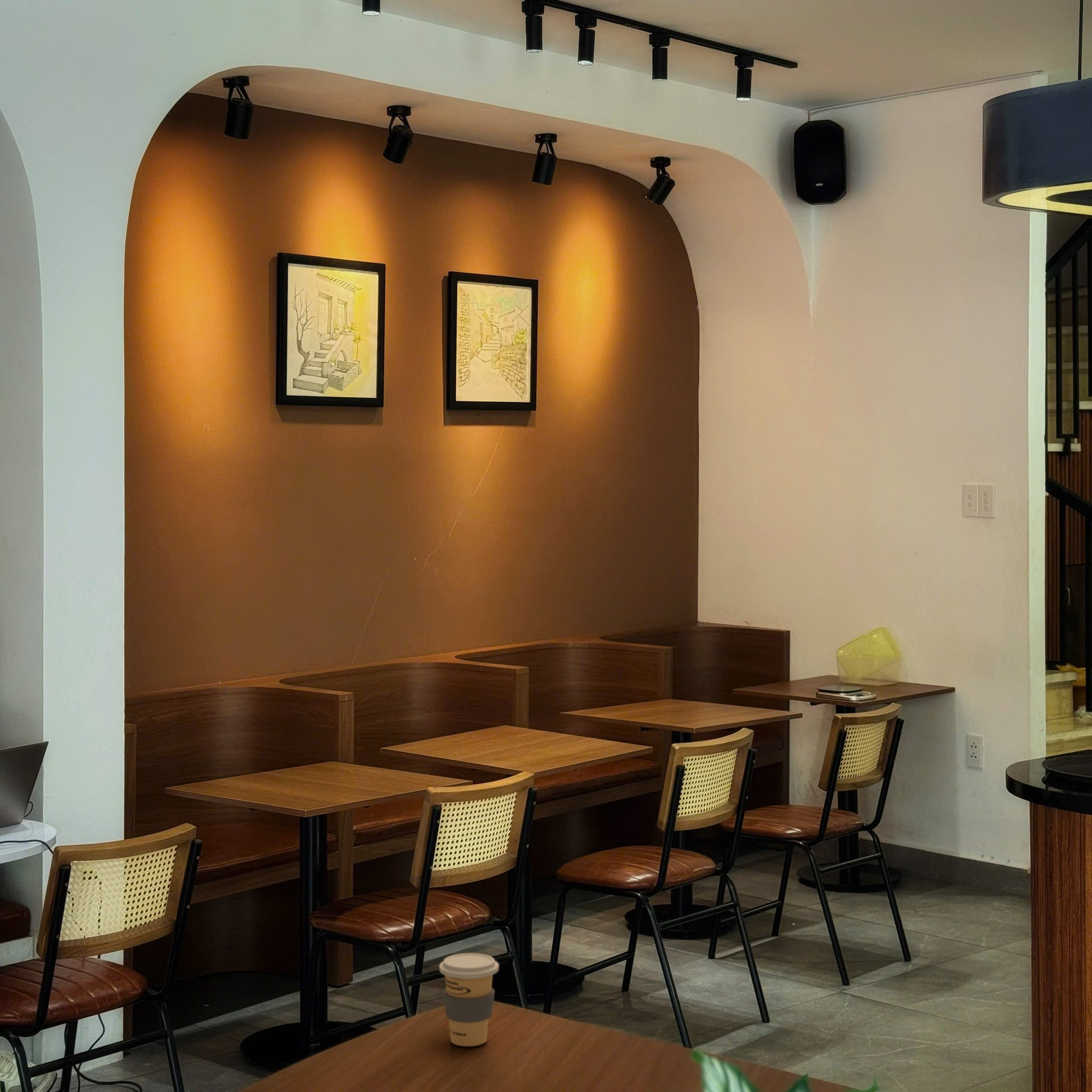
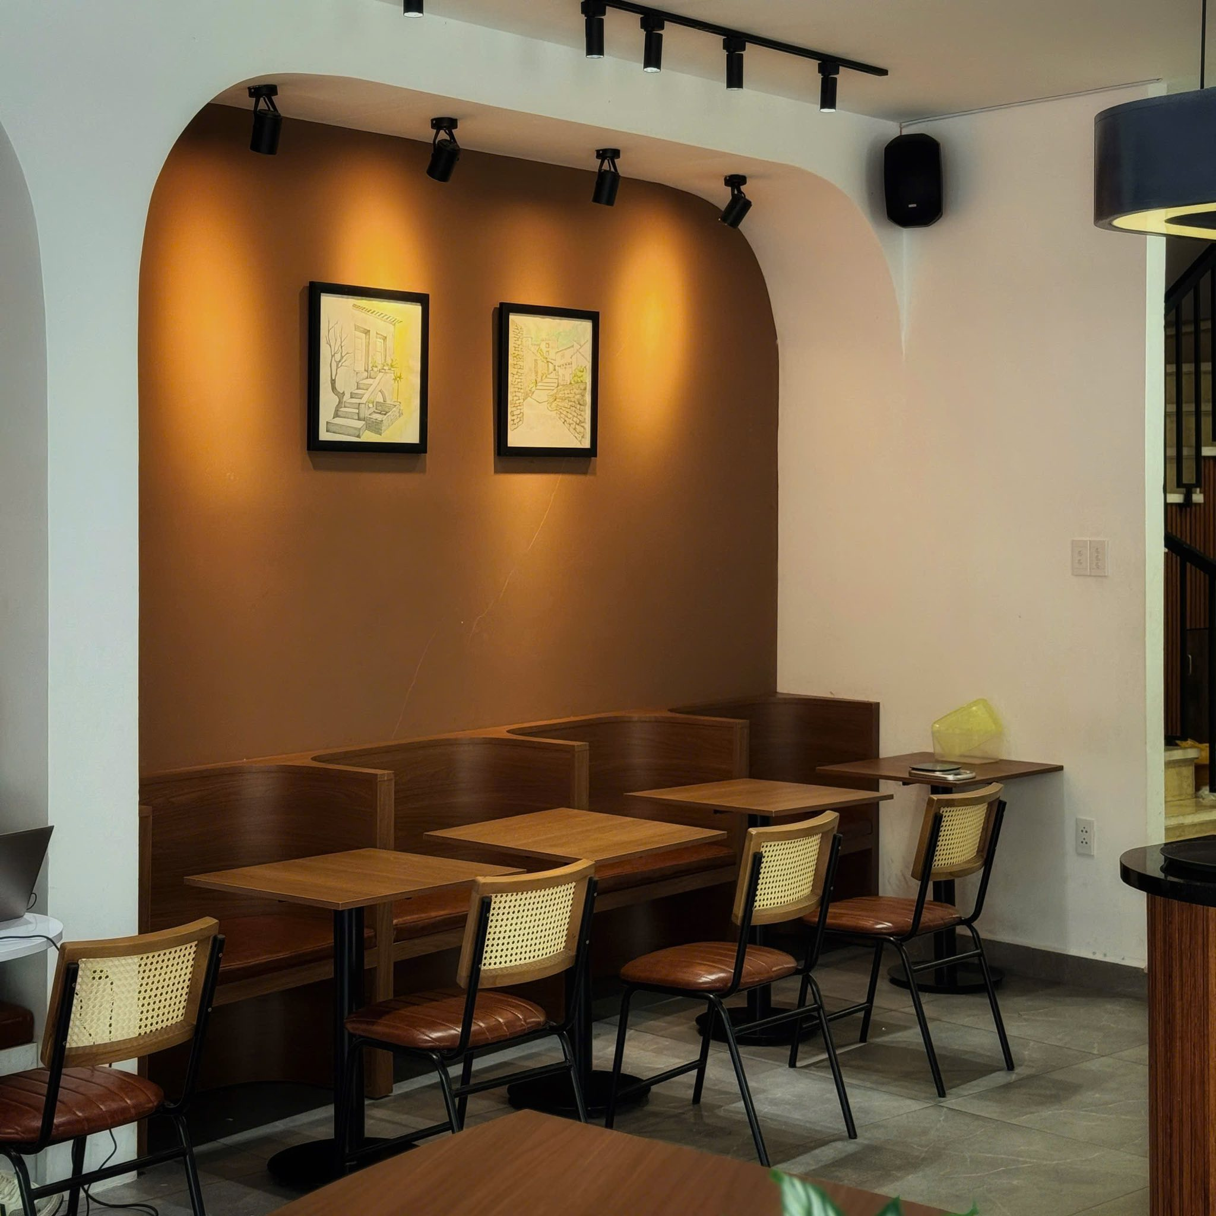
- coffee cup [439,953,500,1047]
